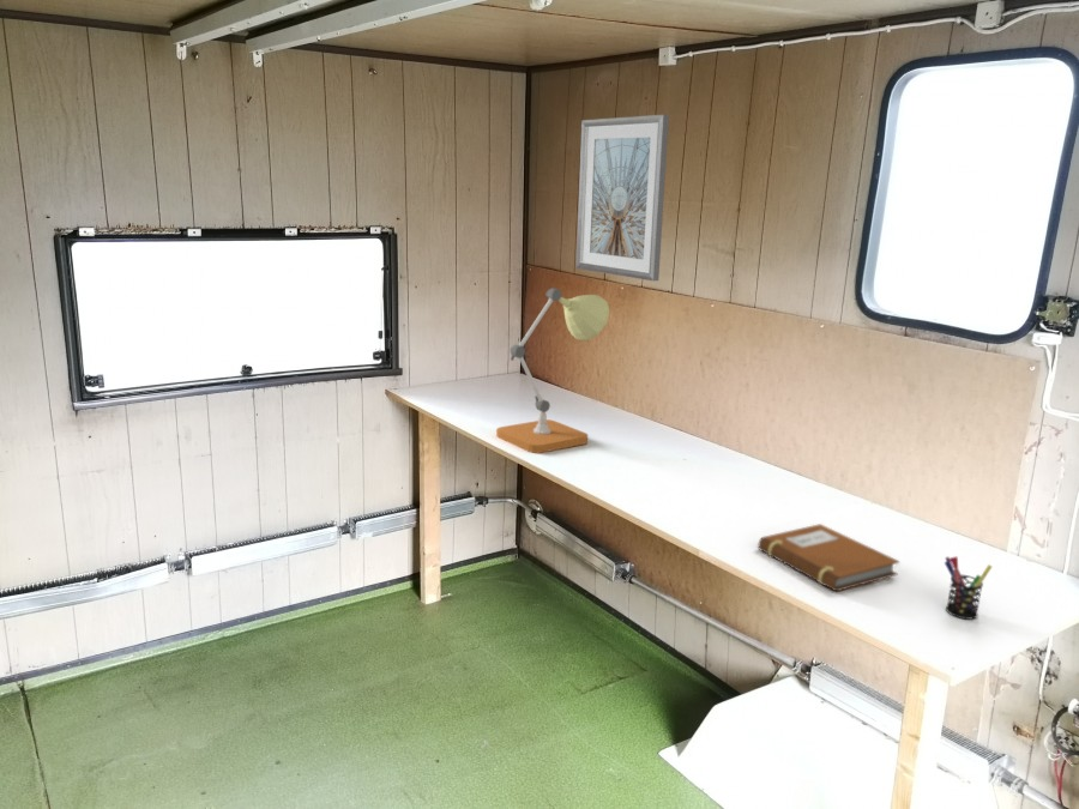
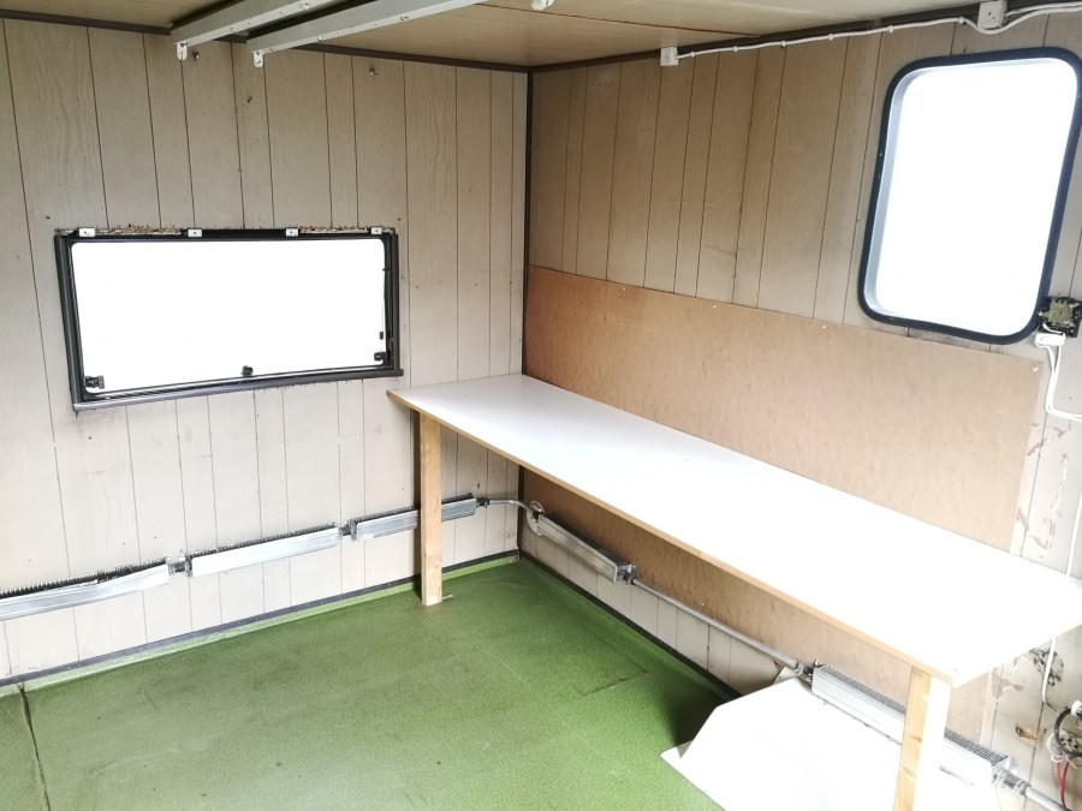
- picture frame [575,114,670,282]
- desk lamp [495,286,610,454]
- pen holder [944,555,993,621]
- notebook [756,523,900,592]
